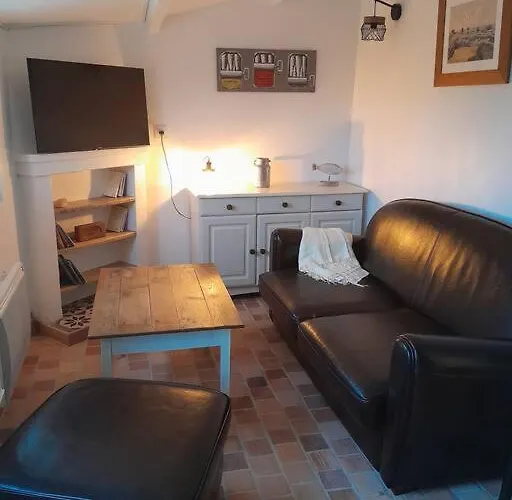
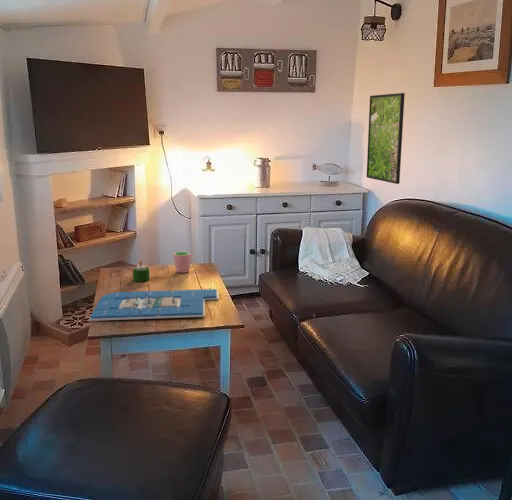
+ candle [132,260,151,282]
+ cup [173,251,192,274]
+ board game [88,288,220,322]
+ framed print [366,92,406,185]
